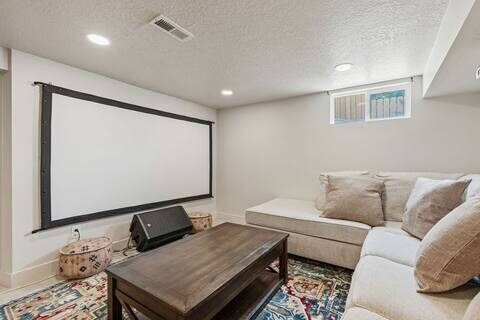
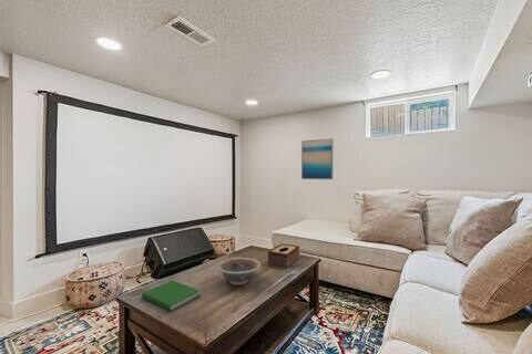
+ tissue box [267,242,300,269]
+ hardcover book [141,279,202,312]
+ wall art [300,137,335,180]
+ decorative bowl [216,257,262,285]
